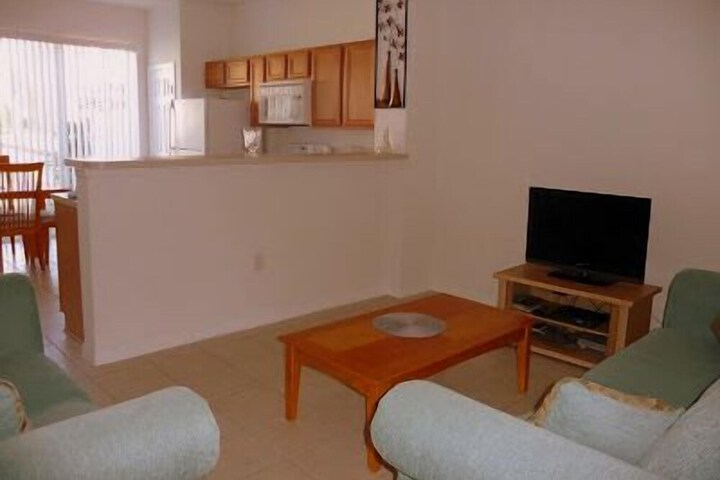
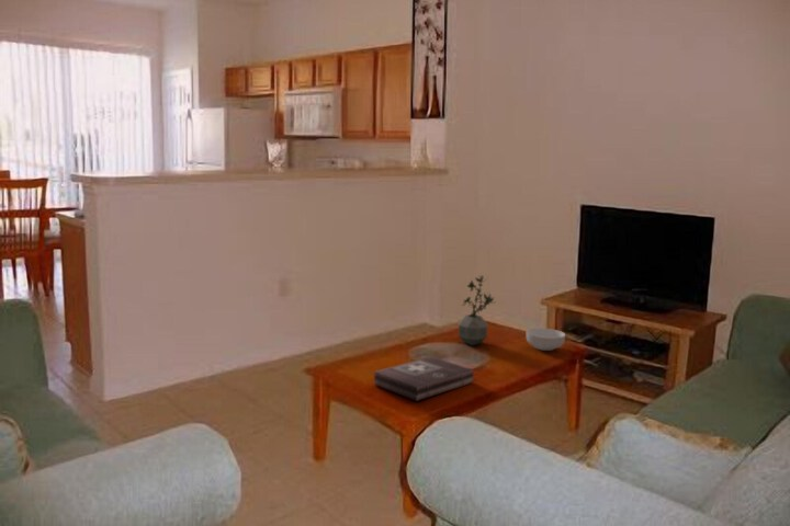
+ first aid kit [373,355,474,402]
+ potted plant [458,274,495,346]
+ cereal bowl [524,327,566,352]
